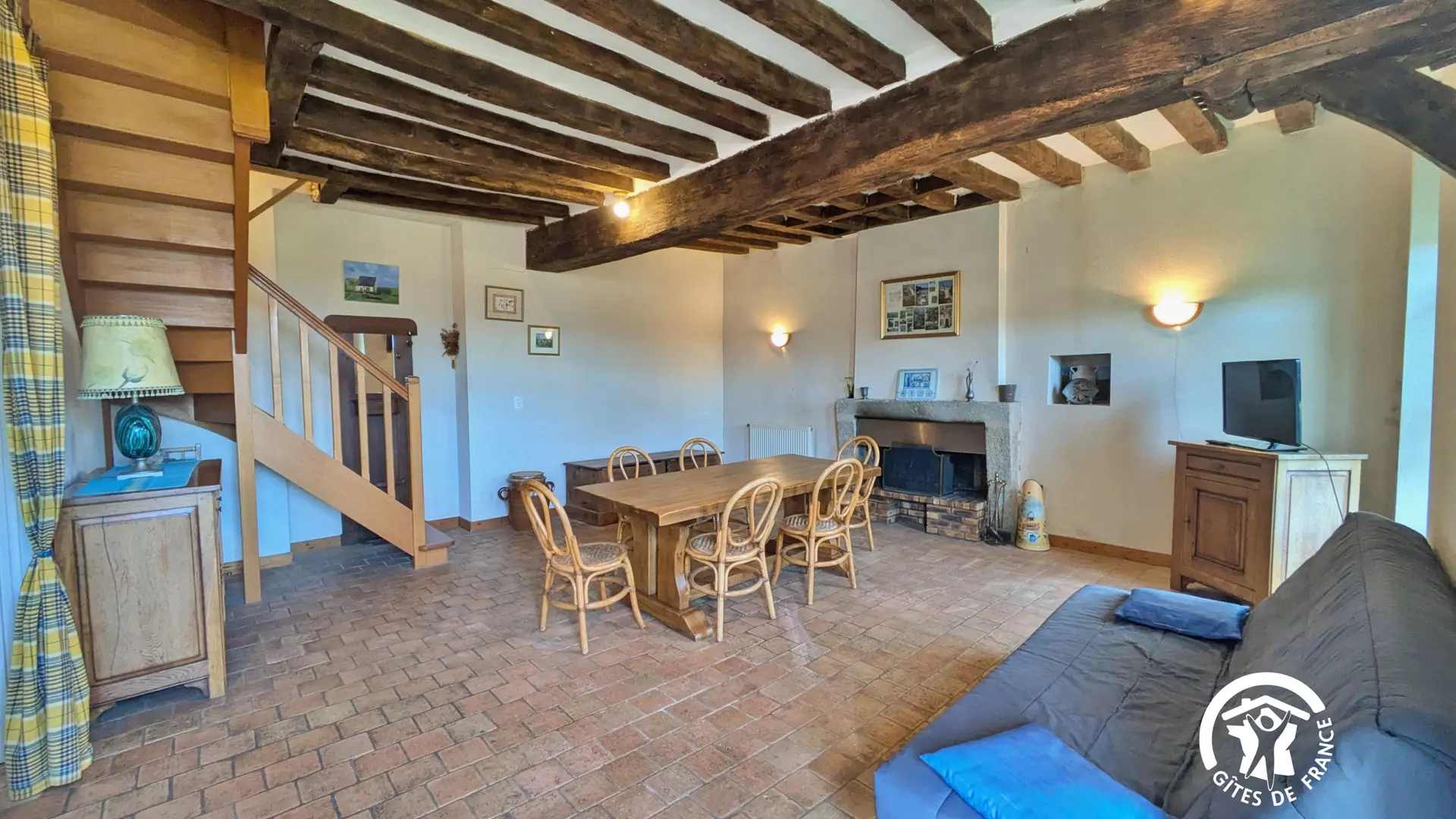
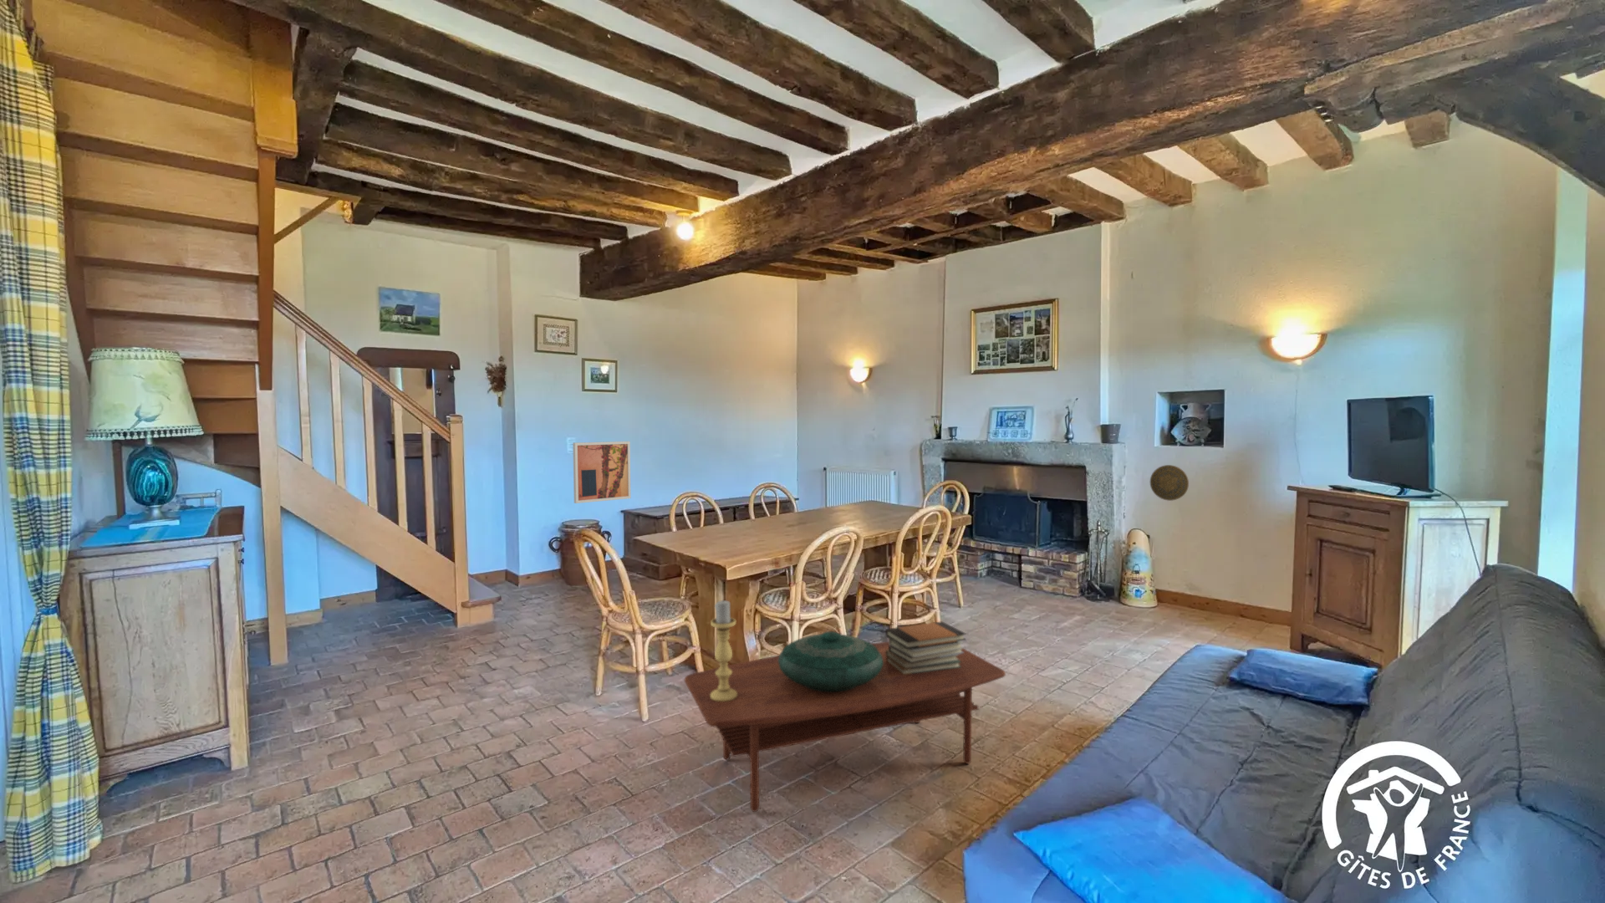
+ decorative bowl [778,631,883,691]
+ book stack [884,621,967,675]
+ candle holder [710,599,737,701]
+ coffee table [683,642,1006,813]
+ decorative plate [1150,464,1189,502]
+ wall art [572,441,632,504]
